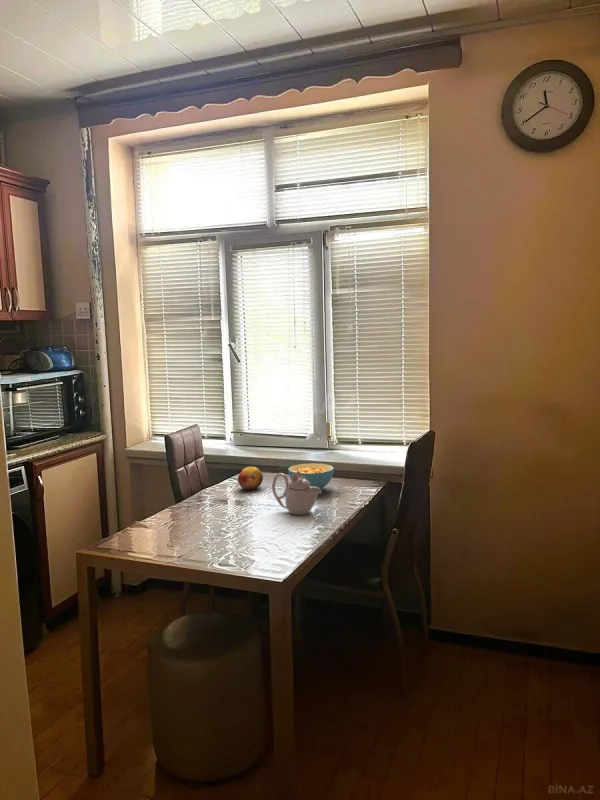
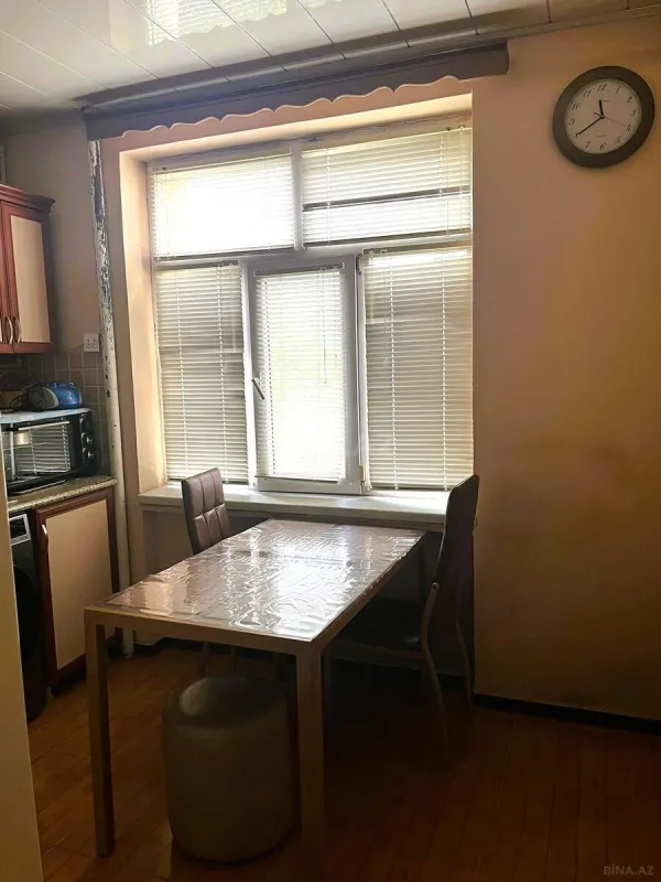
- teapot [271,471,323,516]
- fruit [237,466,264,491]
- cereal bowl [287,462,335,490]
